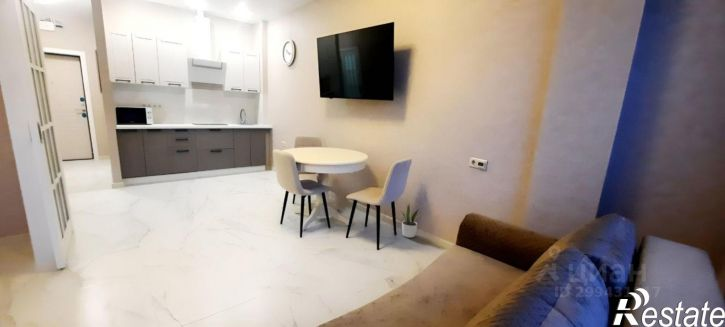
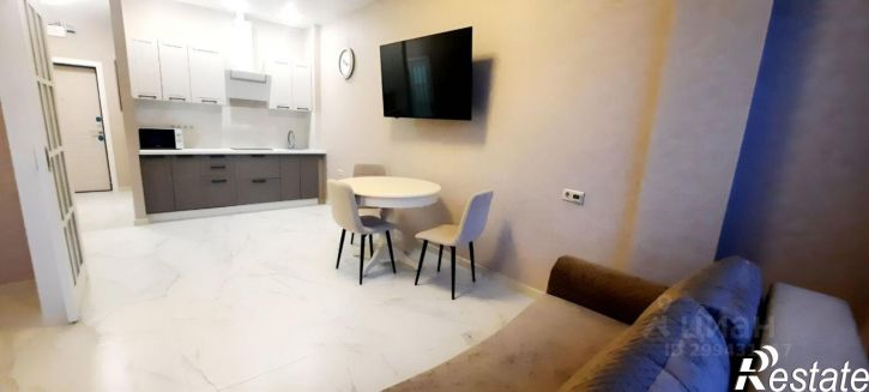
- potted plant [401,201,423,239]
